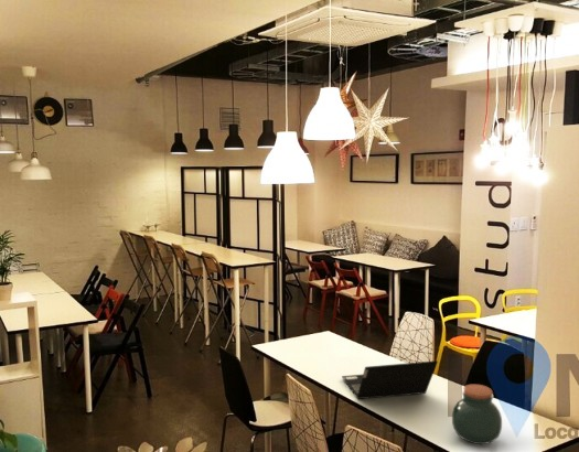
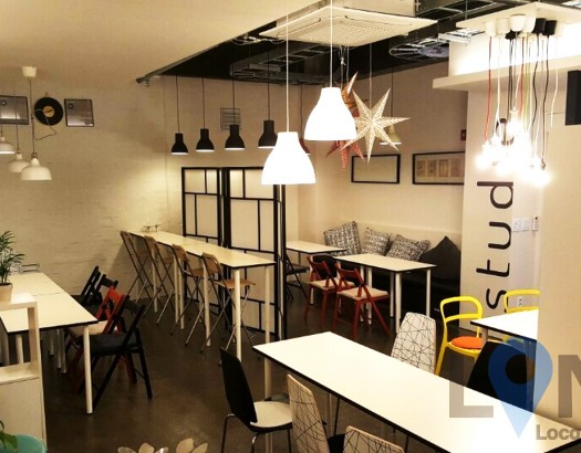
- laptop computer [341,359,439,400]
- jar [451,384,503,445]
